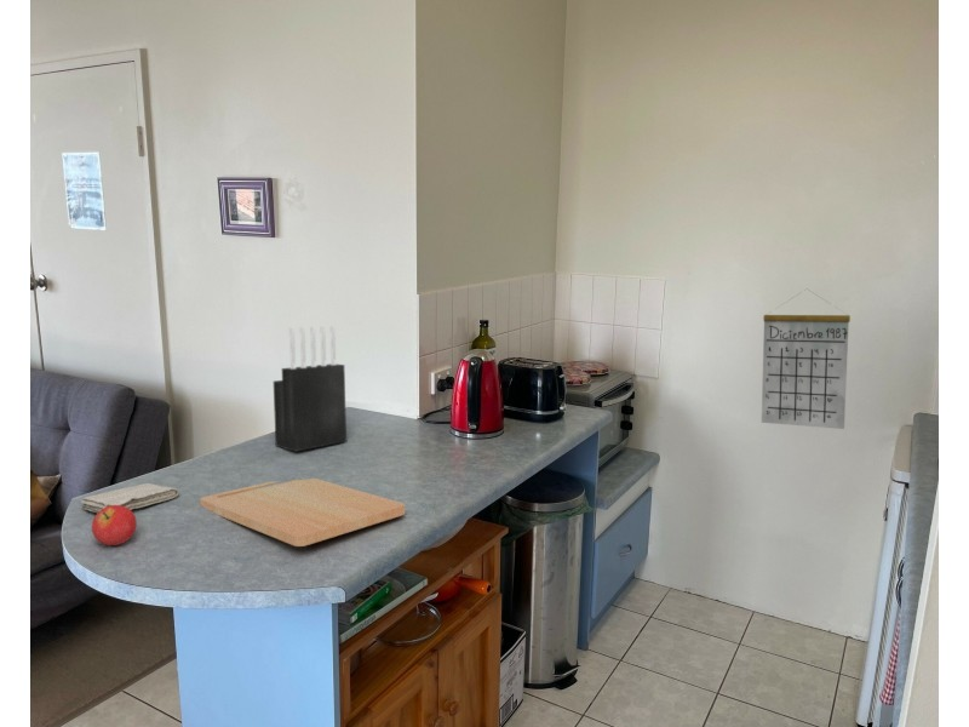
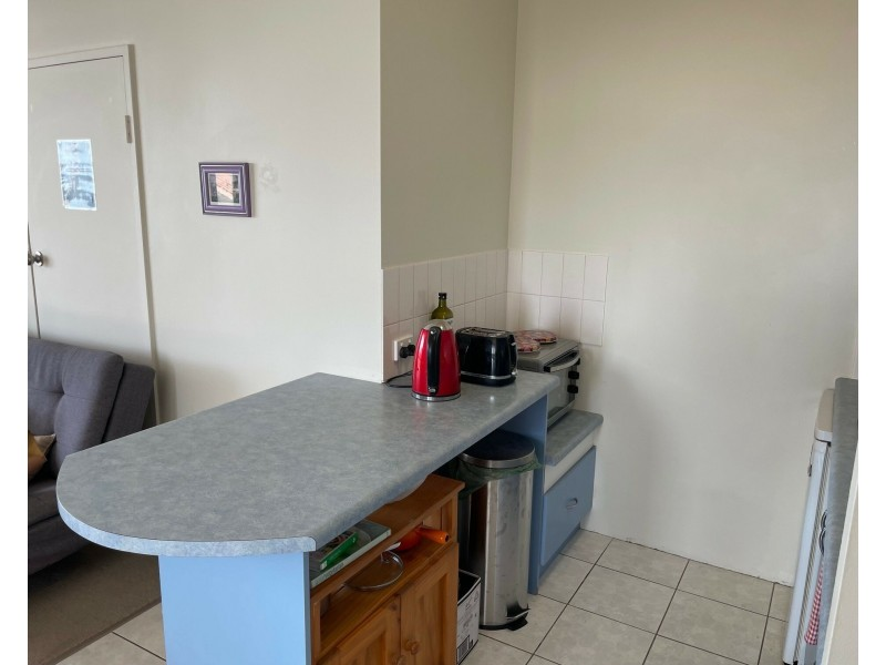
- cutting board [199,477,406,548]
- fruit [91,505,138,546]
- washcloth [80,482,180,514]
- knife block [273,325,348,453]
- calendar [761,287,852,430]
